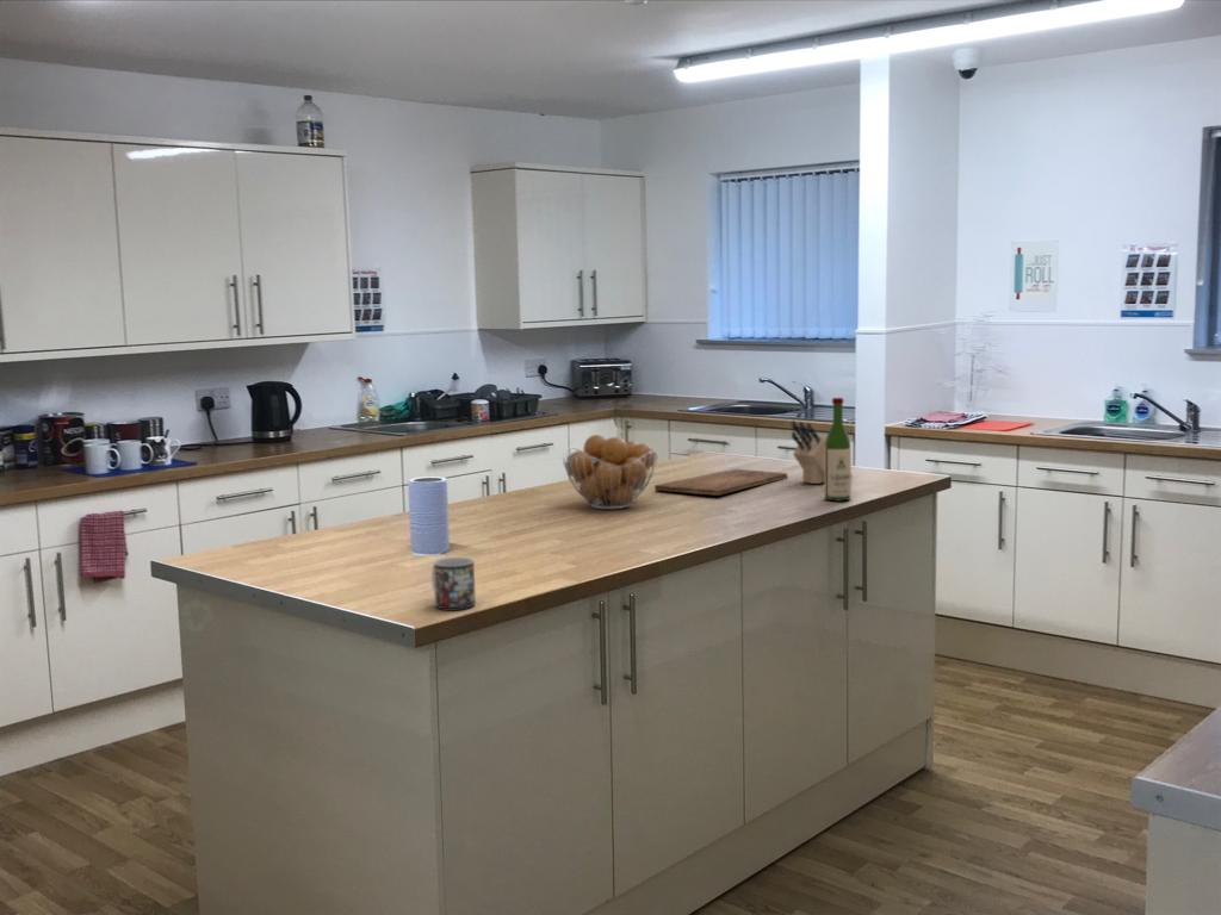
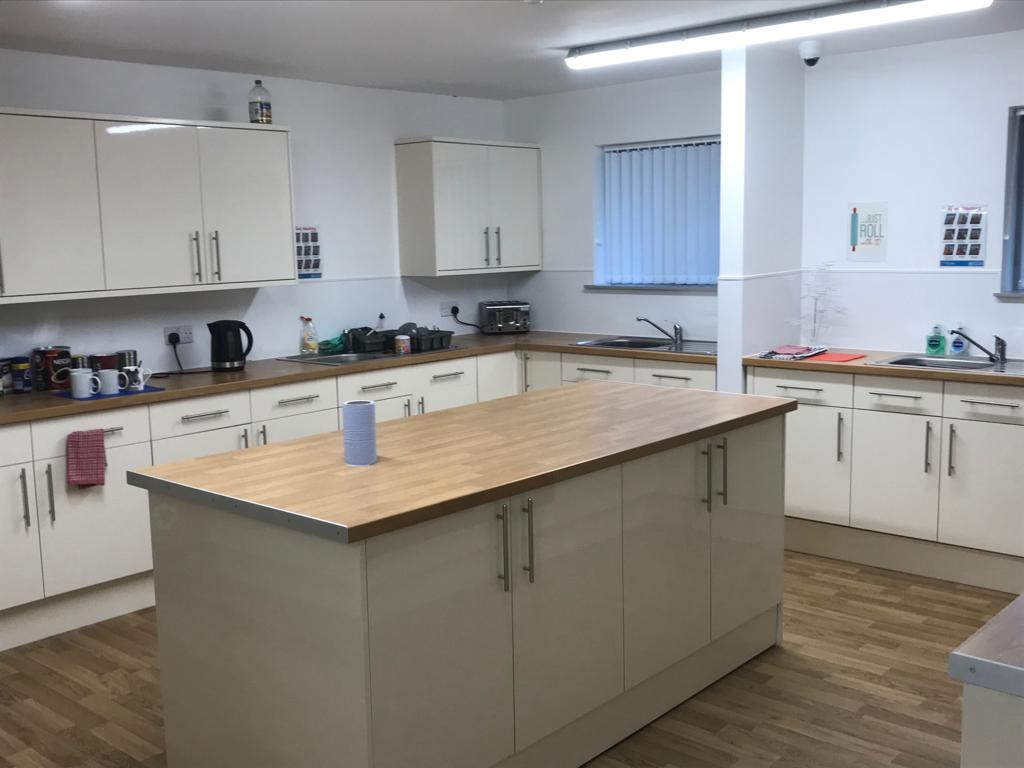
- fruit basket [562,434,658,510]
- wine bottle [824,397,853,502]
- knife block [791,419,854,485]
- cutting board [653,468,788,497]
- mug [430,556,477,611]
